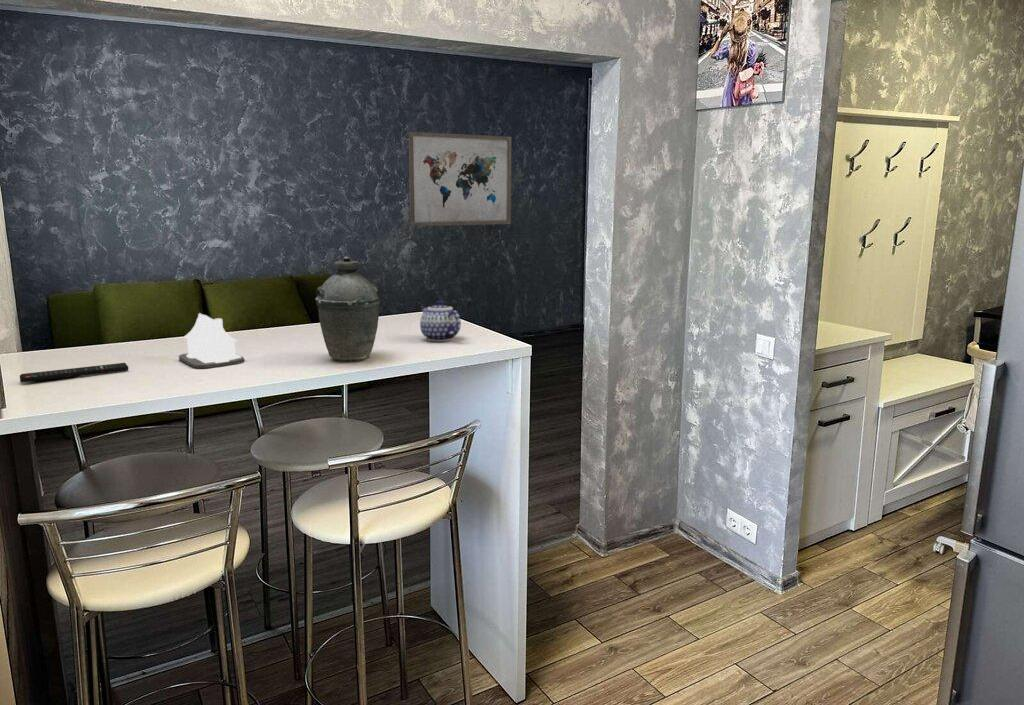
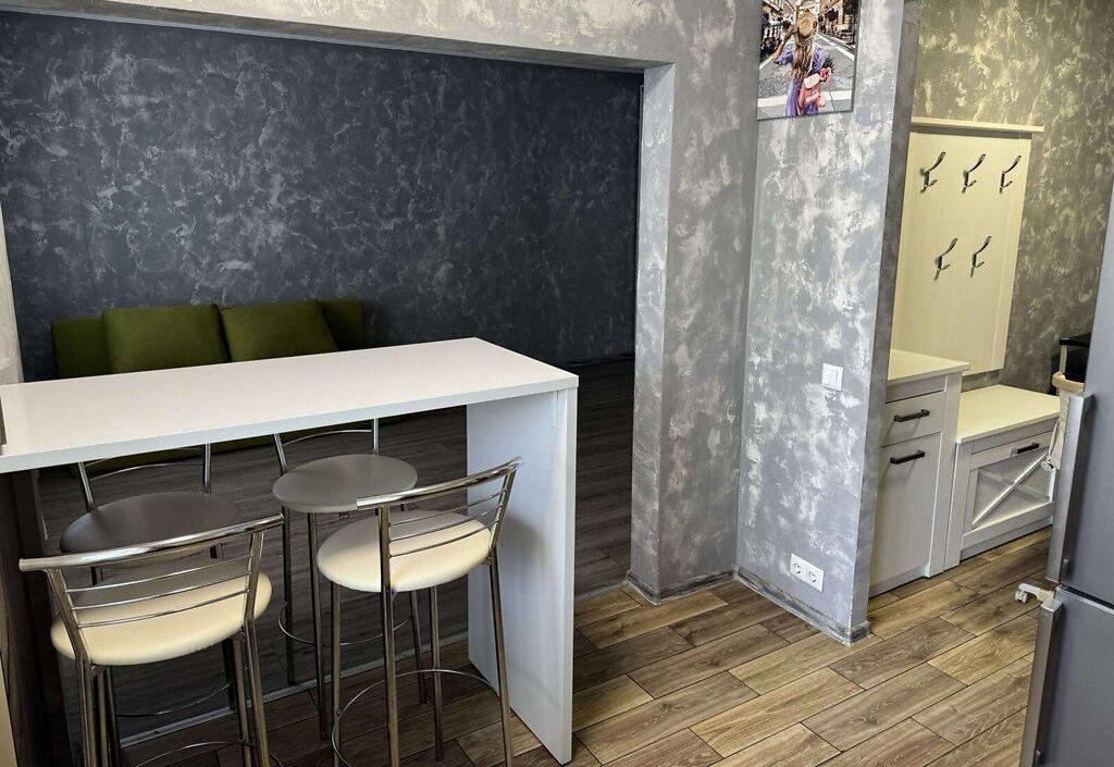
- remote control [19,362,129,383]
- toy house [178,312,245,369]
- wall art [408,131,512,227]
- teapot [419,299,462,342]
- kettle [314,255,381,363]
